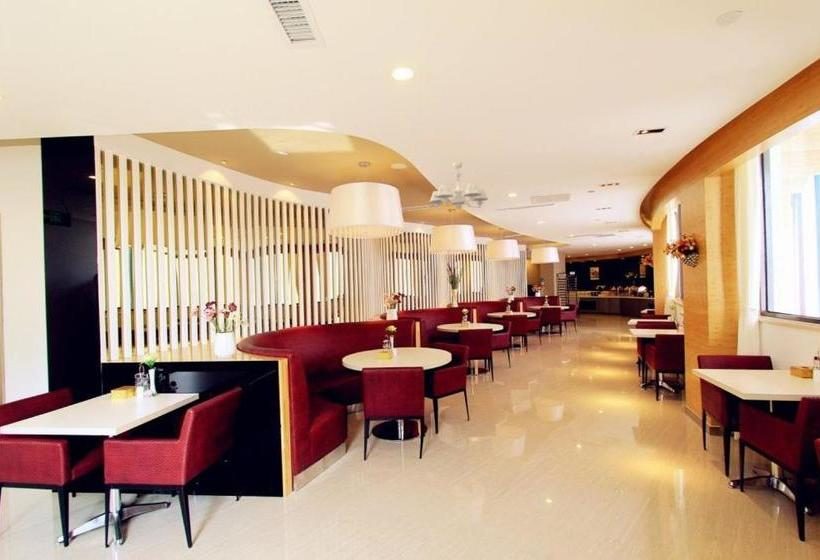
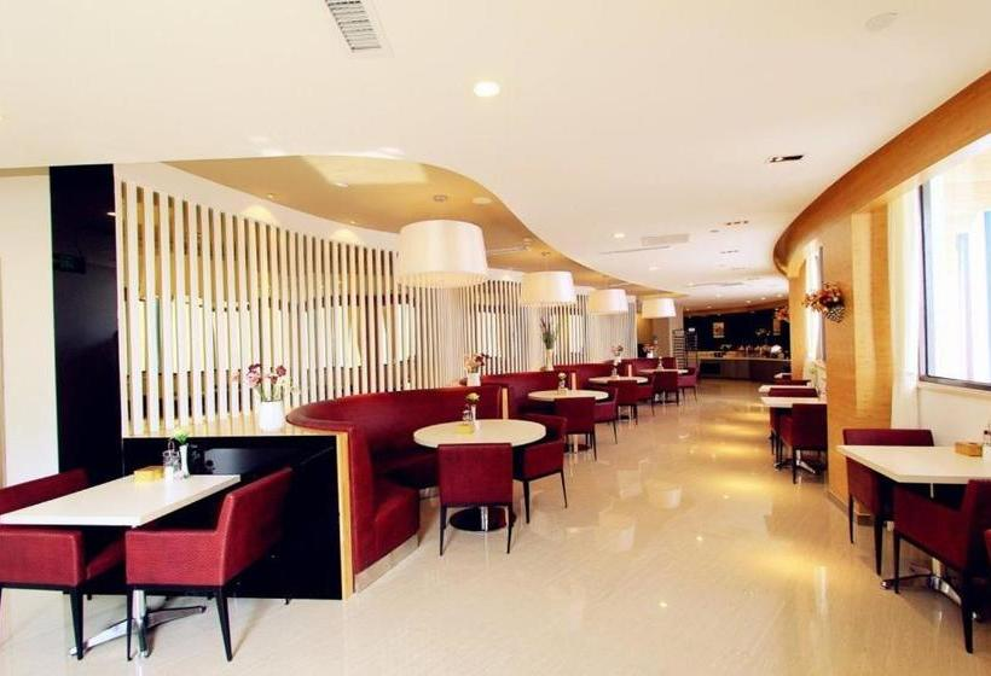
- chandelier [429,161,489,213]
